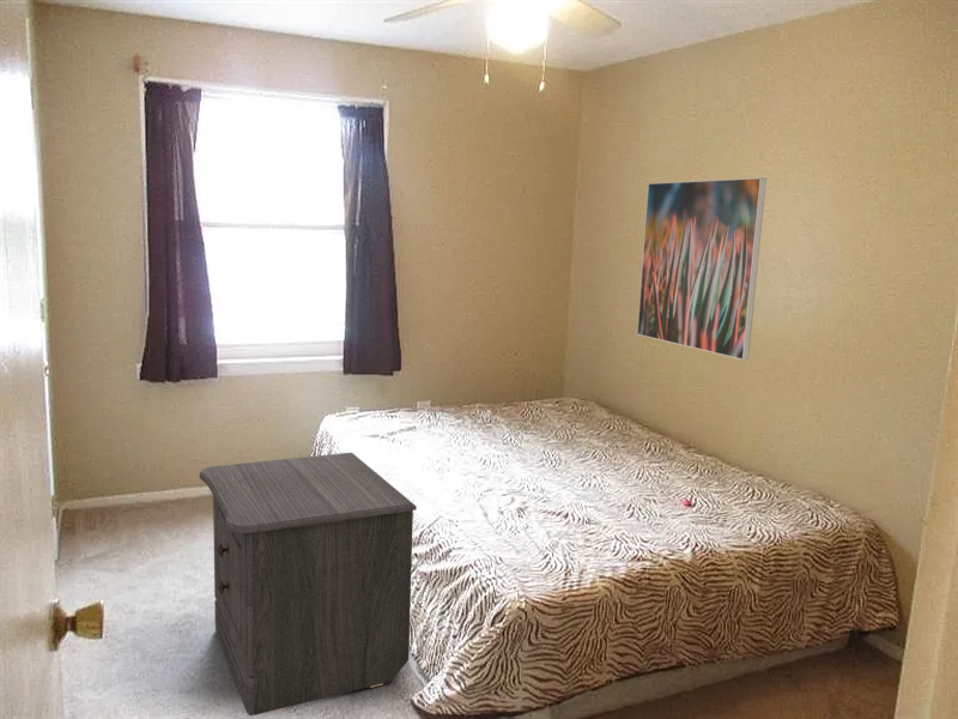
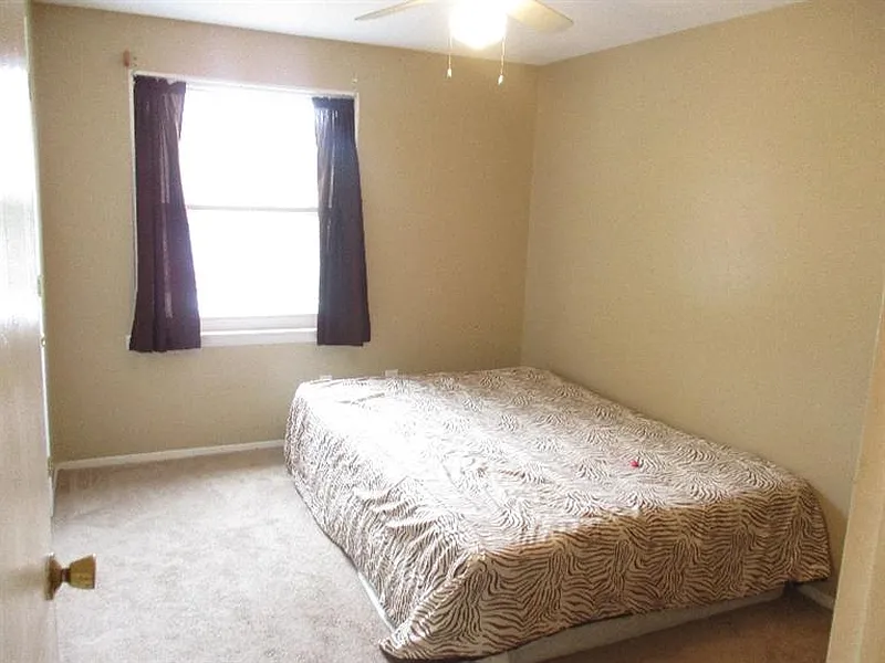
- nightstand [199,452,418,717]
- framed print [636,176,768,361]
